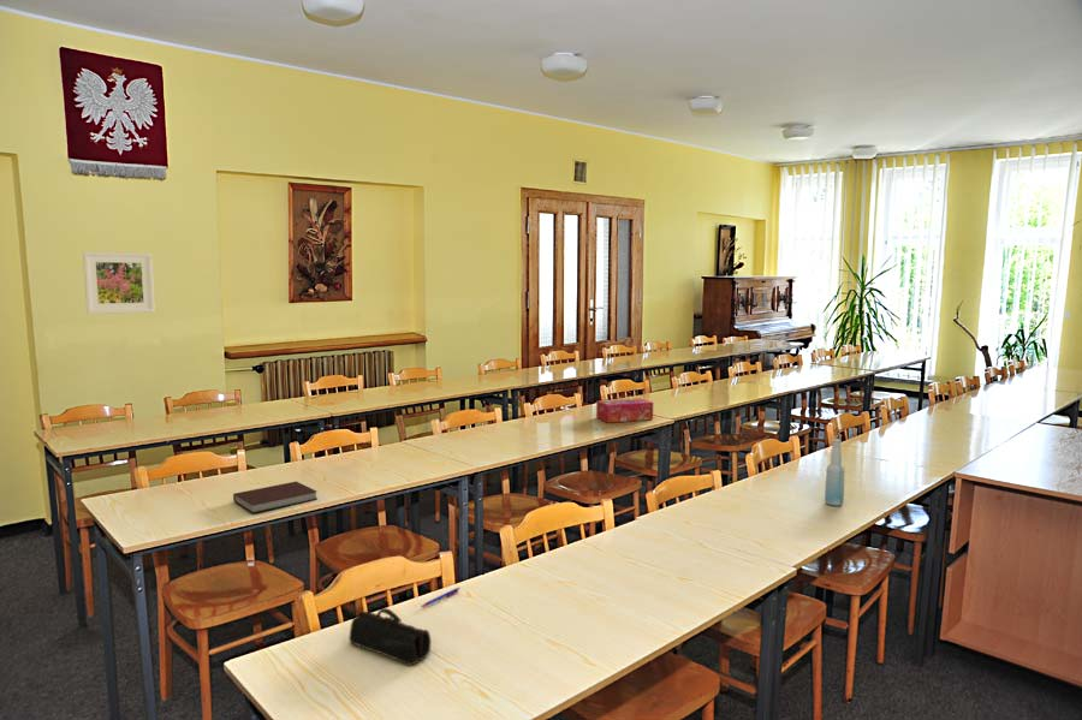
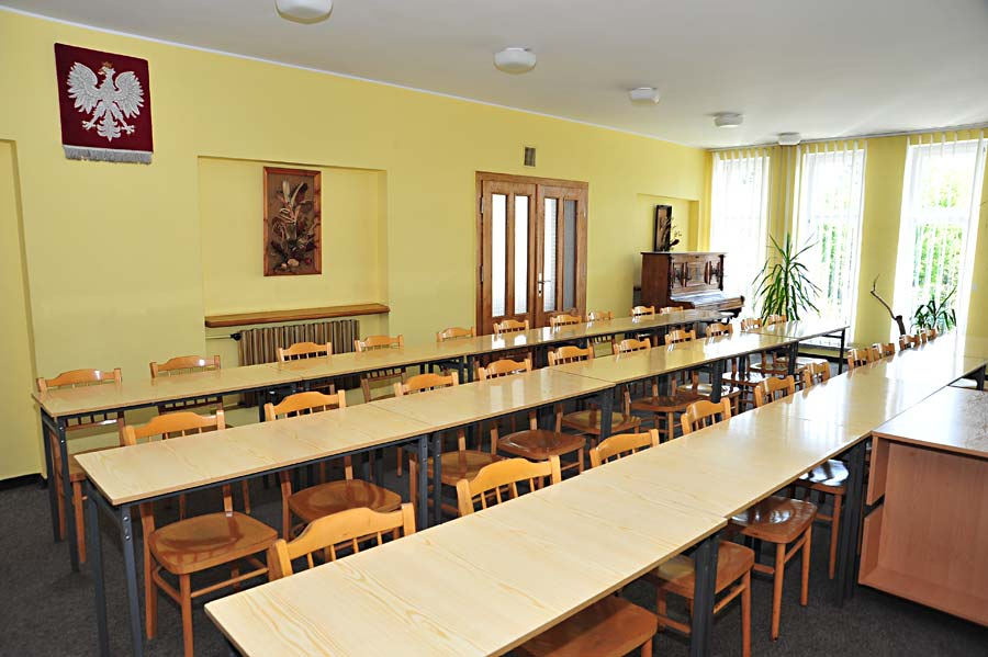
- bottle [824,438,846,507]
- pencil case [347,607,432,666]
- pen [420,587,462,608]
- tissue box [595,397,654,424]
- notebook [232,480,317,514]
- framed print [82,250,156,315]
